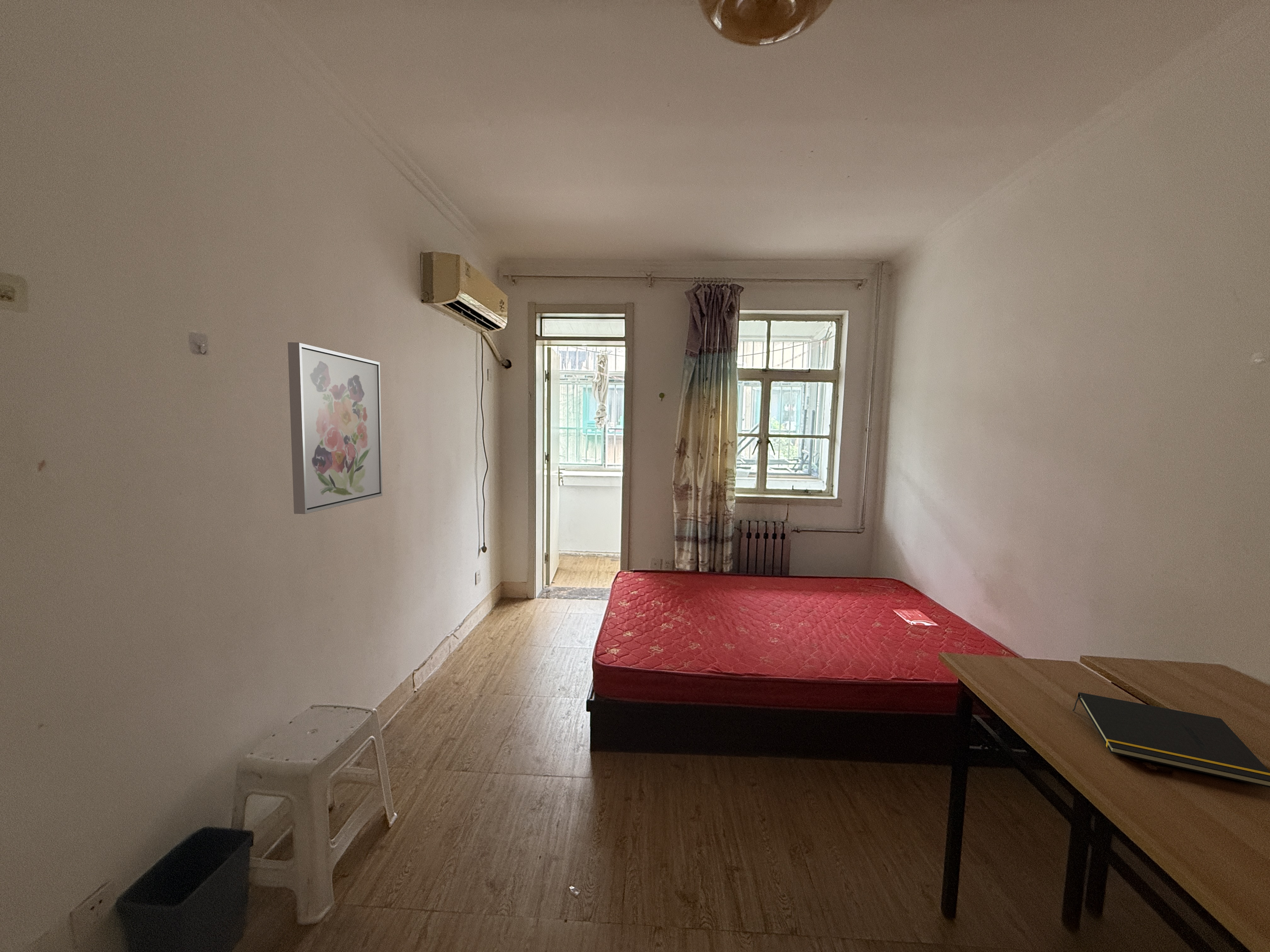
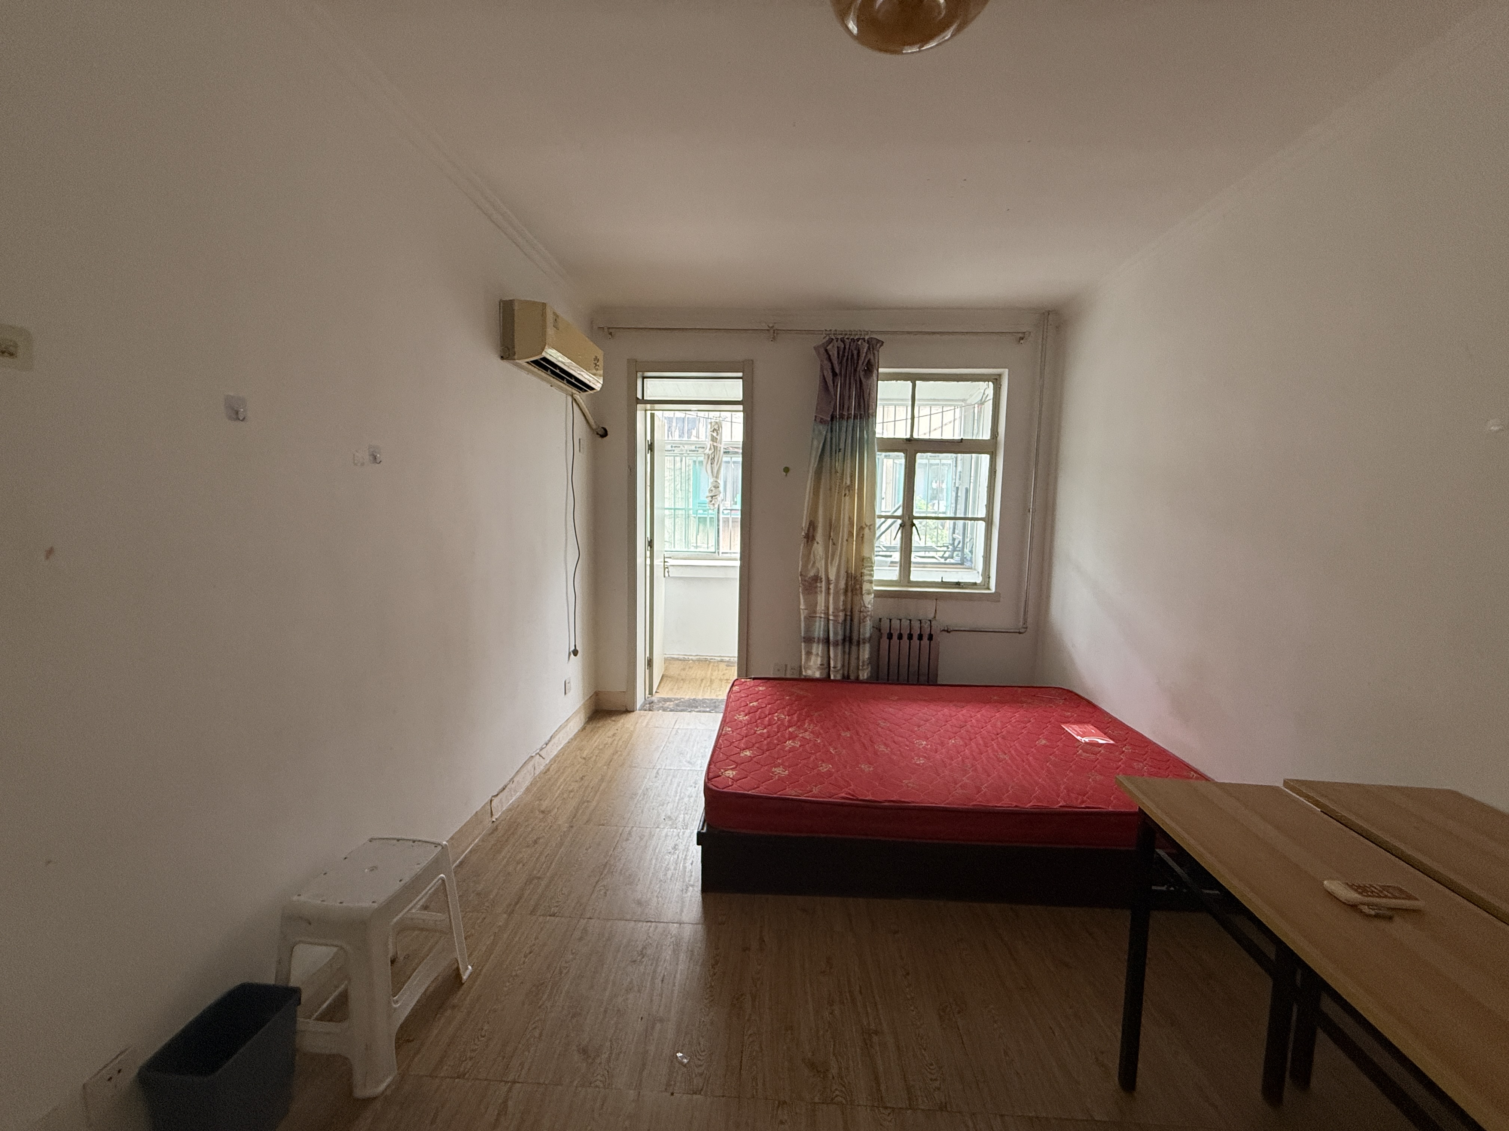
- wall art [287,342,383,514]
- notepad [1072,692,1270,788]
